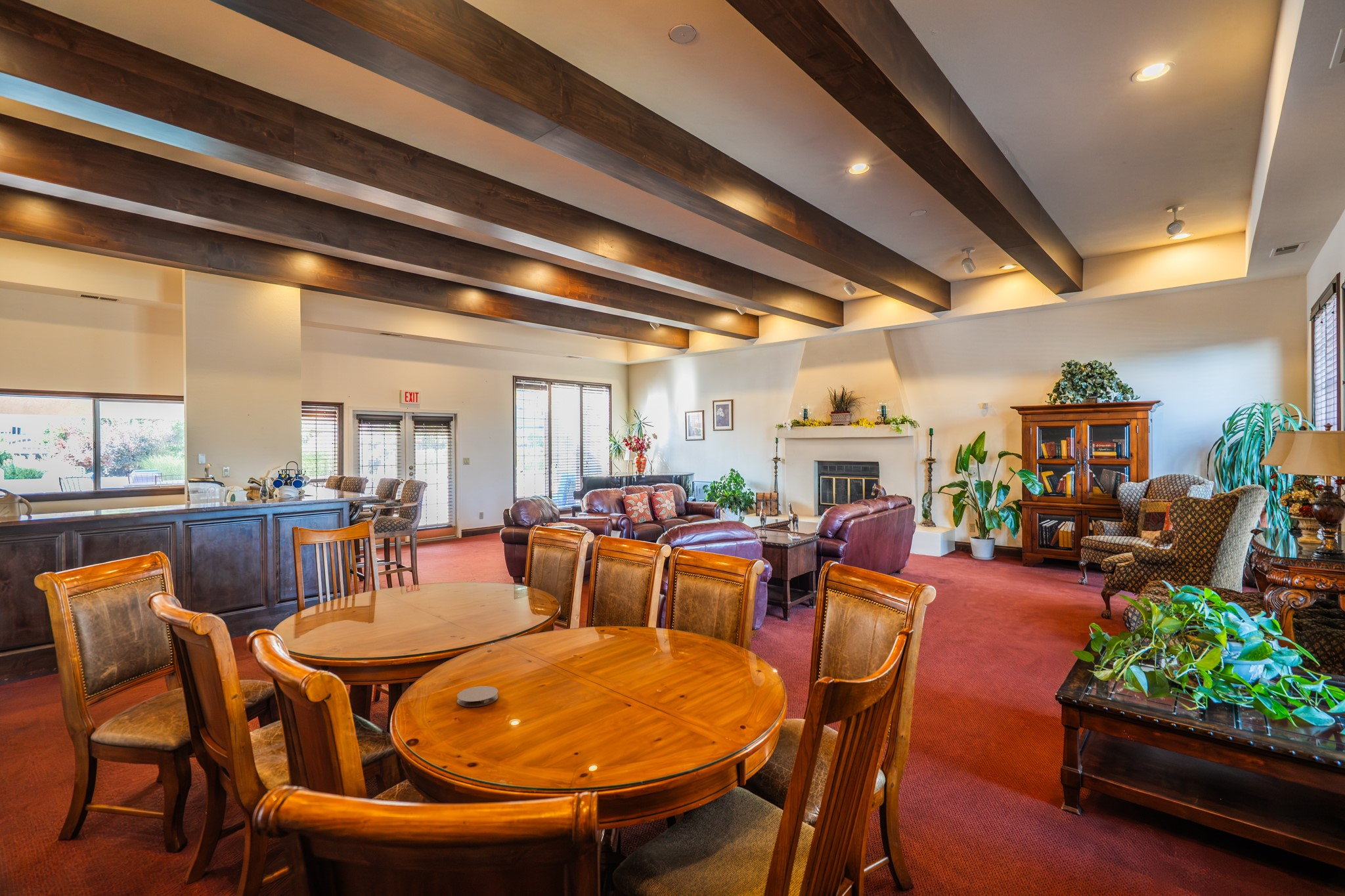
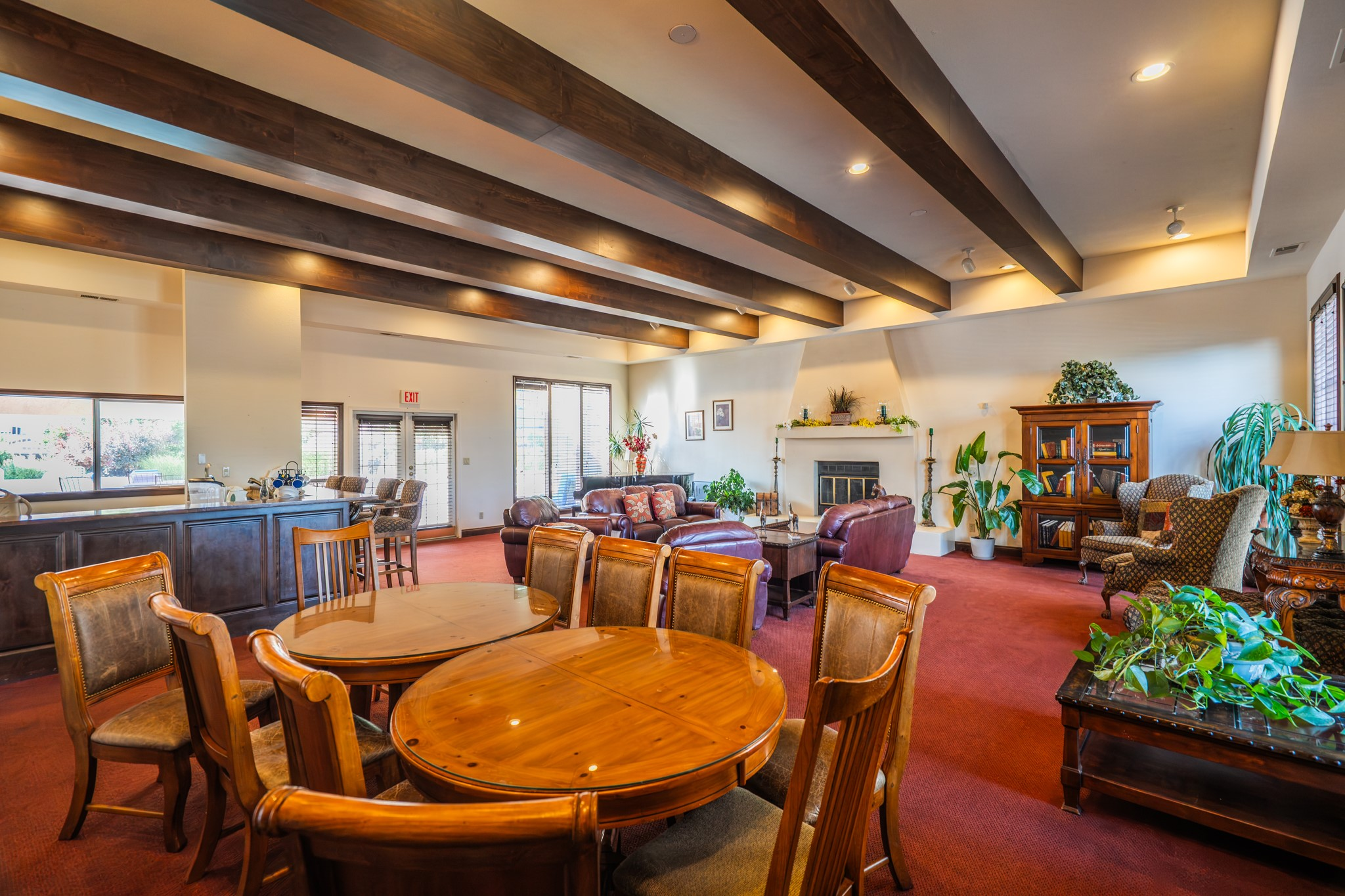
- coaster [456,685,498,708]
